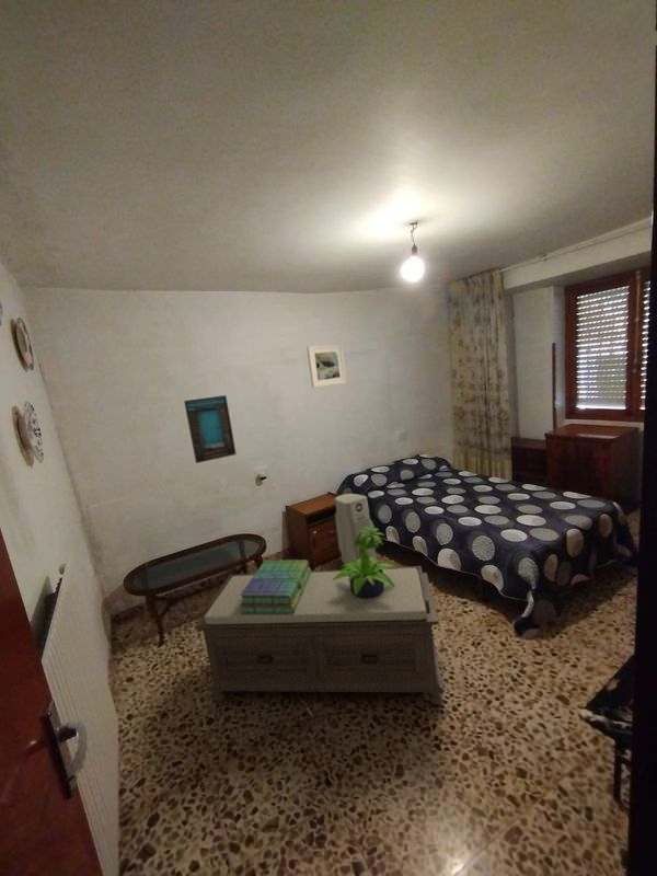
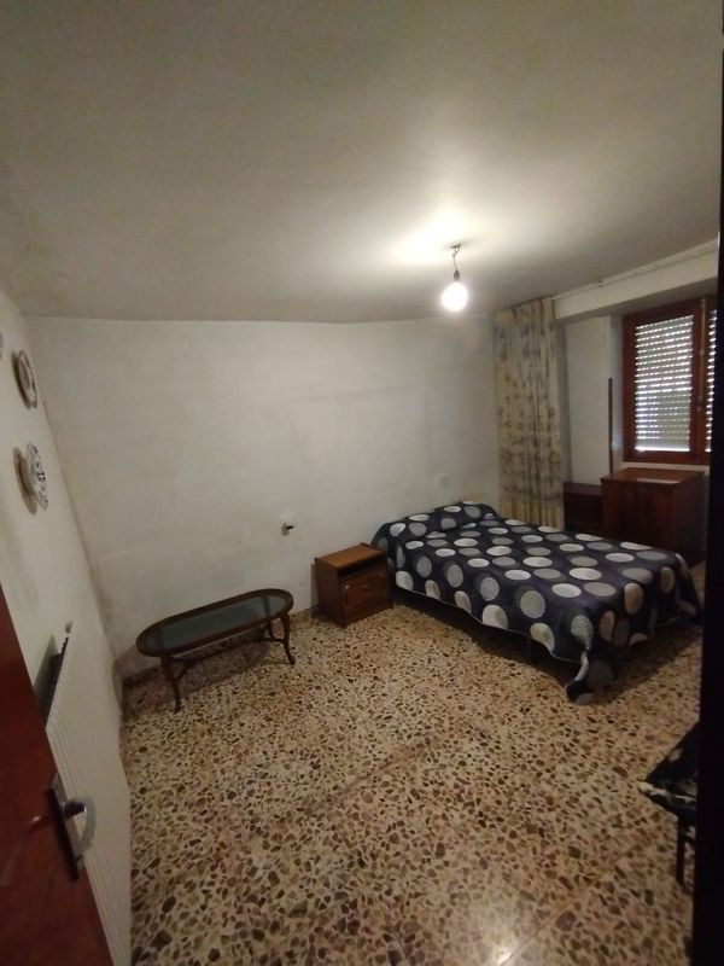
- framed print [306,343,347,389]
- stack of books [240,558,312,614]
- bench [194,565,446,706]
- air purifier [334,493,378,565]
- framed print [183,394,238,464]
- potted plant [333,527,397,599]
